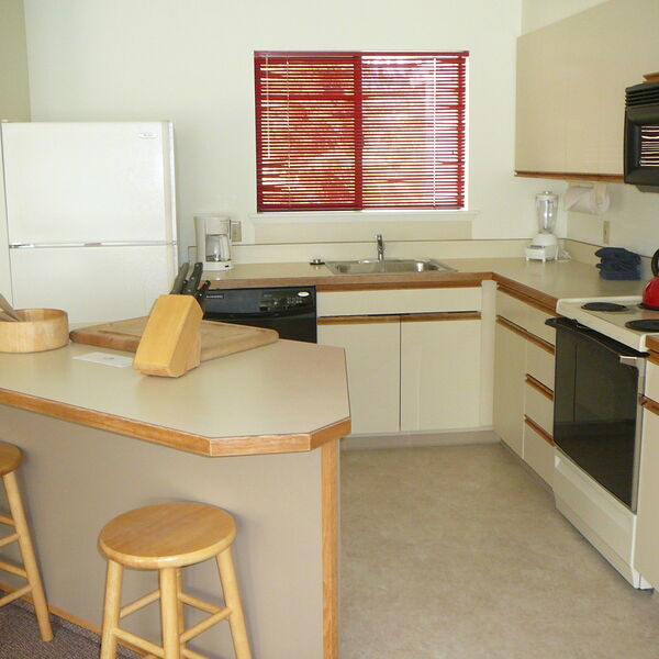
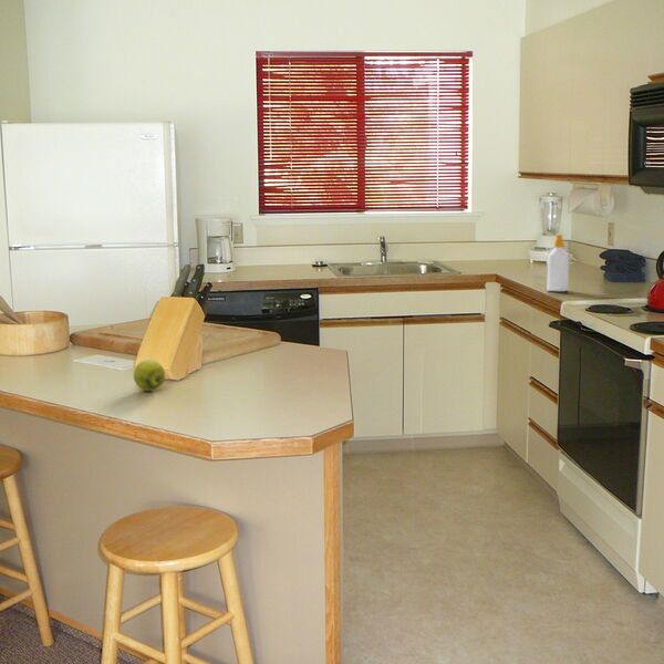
+ soap bottle [547,234,570,292]
+ apple [133,359,166,392]
